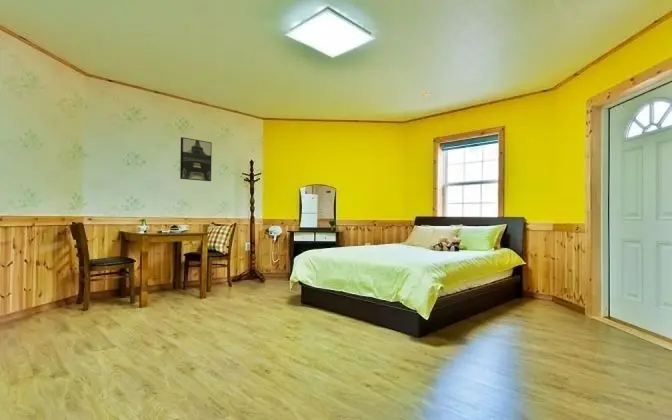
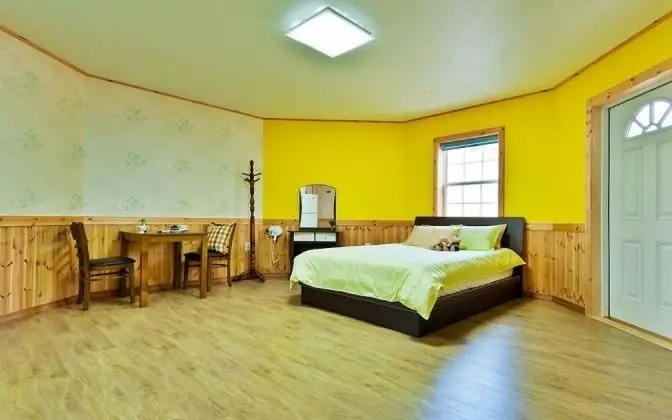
- wall art [179,136,213,182]
